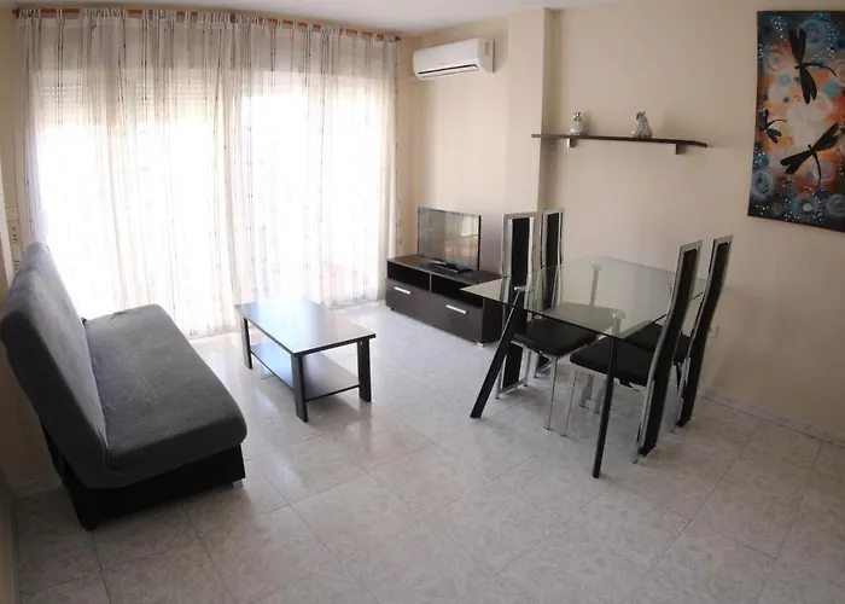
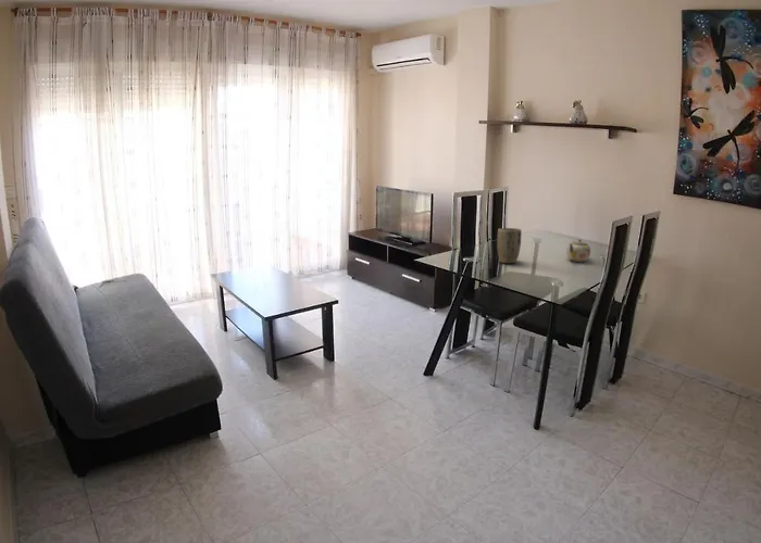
+ plant pot [497,227,522,265]
+ teapot [565,238,591,263]
